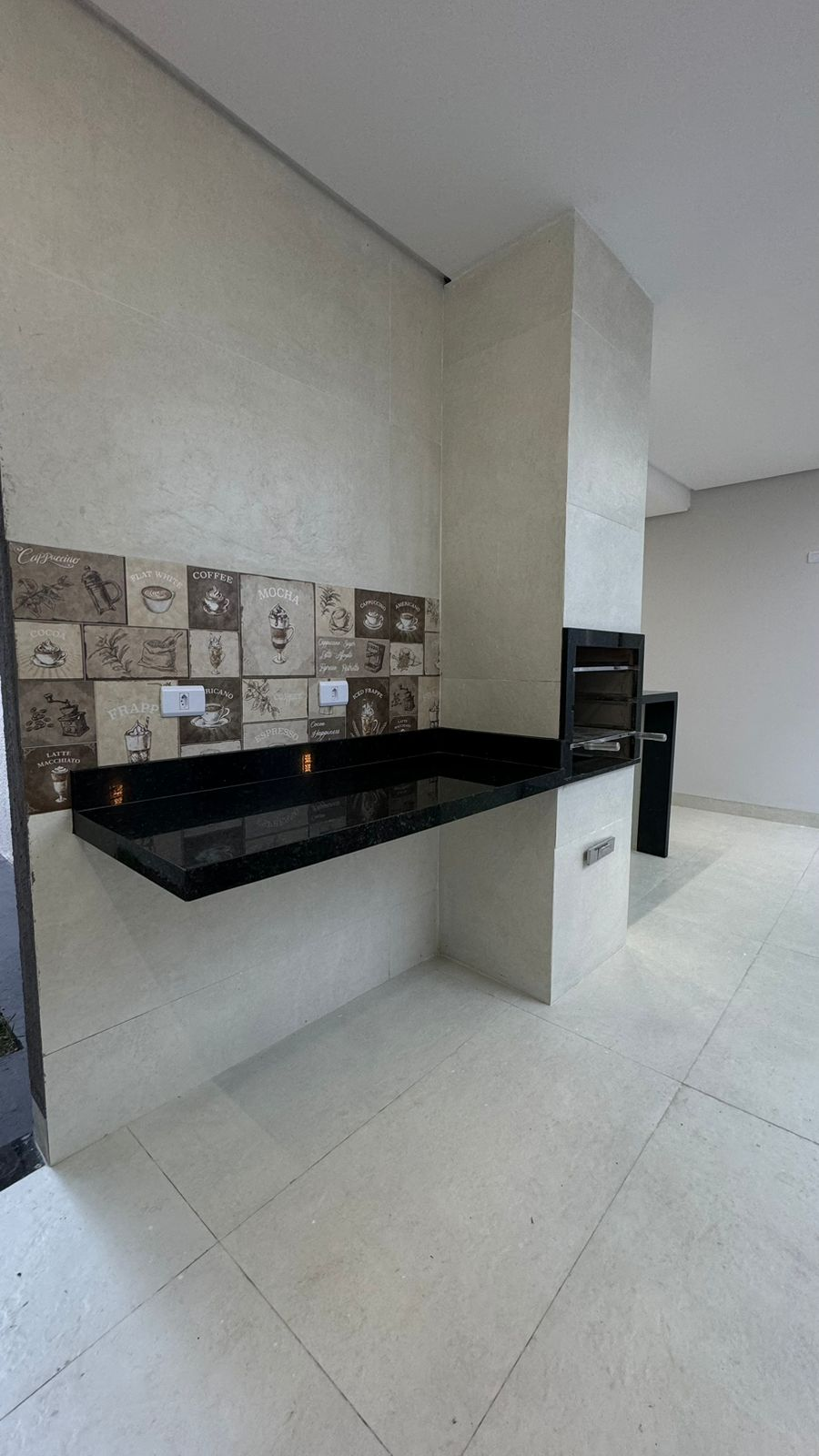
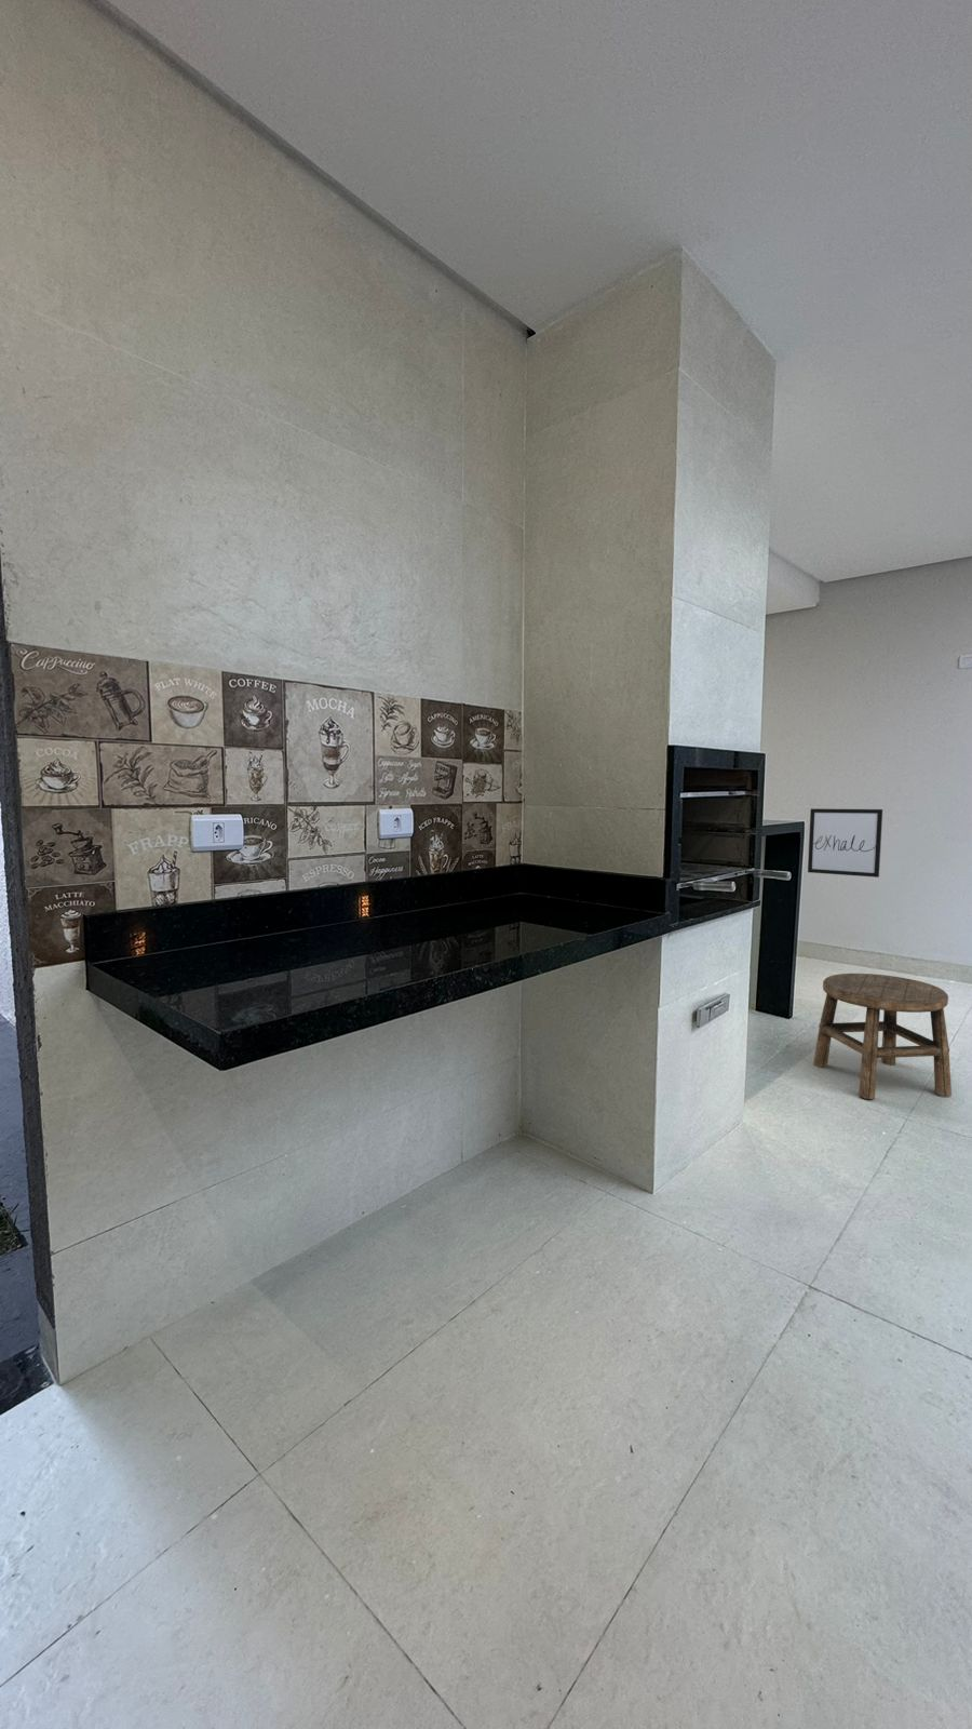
+ wall art [807,808,883,879]
+ stool [812,973,953,1100]
